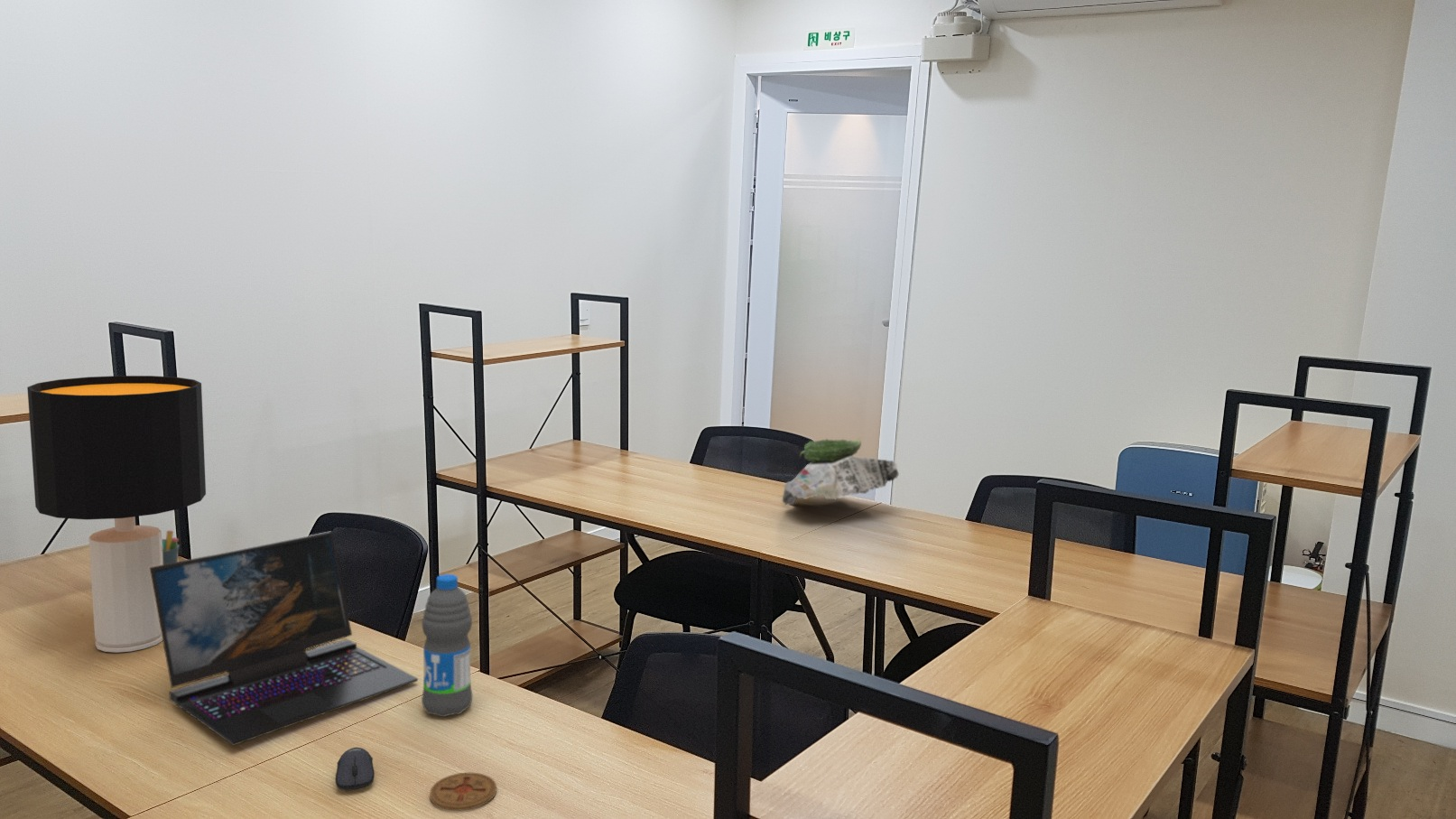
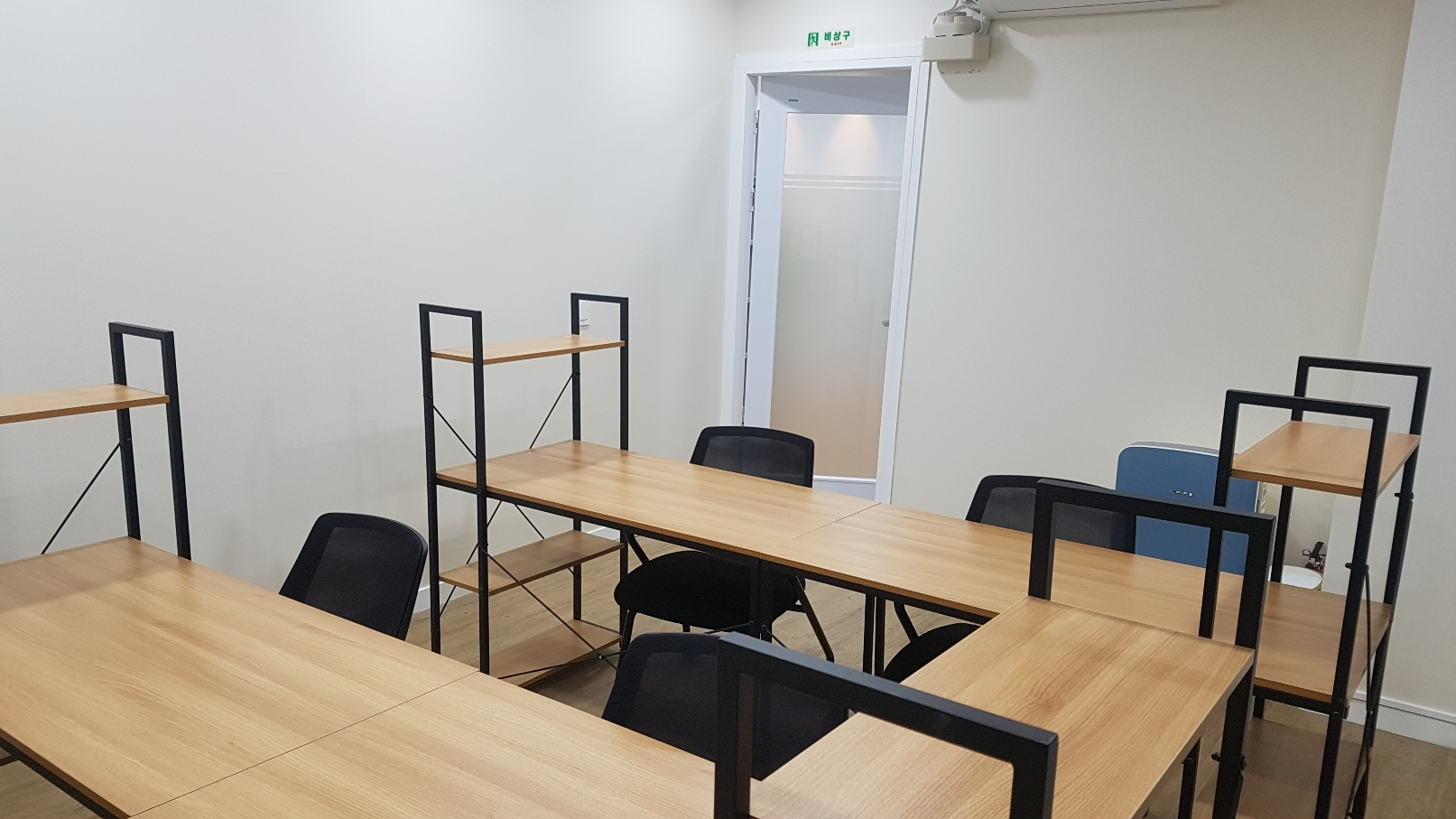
- water bottle [421,573,473,718]
- laptop [149,531,419,747]
- computer mouse [335,747,376,791]
- coaster [429,771,497,812]
- newspaper [782,437,900,507]
- desk lamp [26,375,207,654]
- pen holder [162,530,181,564]
